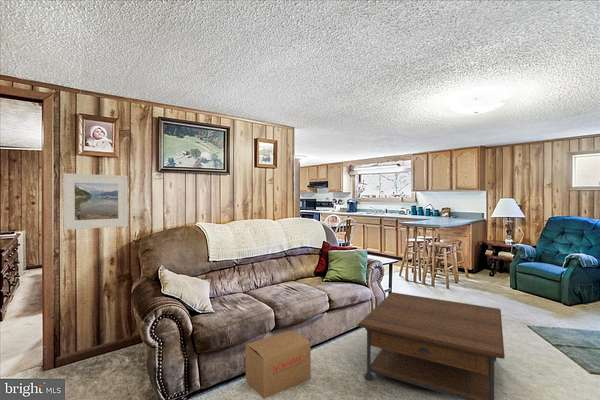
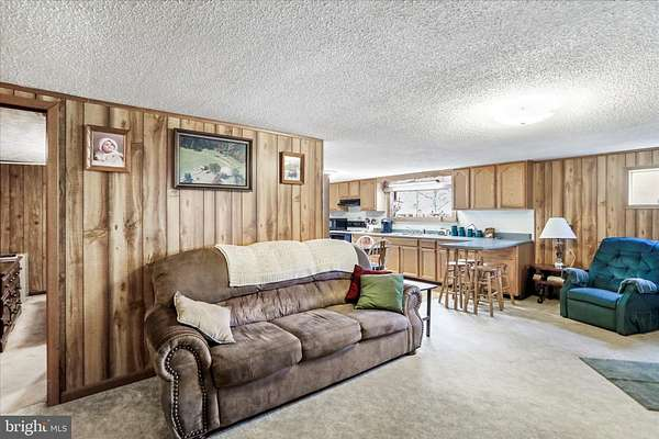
- cardboard box [245,330,312,400]
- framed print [62,172,129,231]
- coffee table [357,291,506,400]
